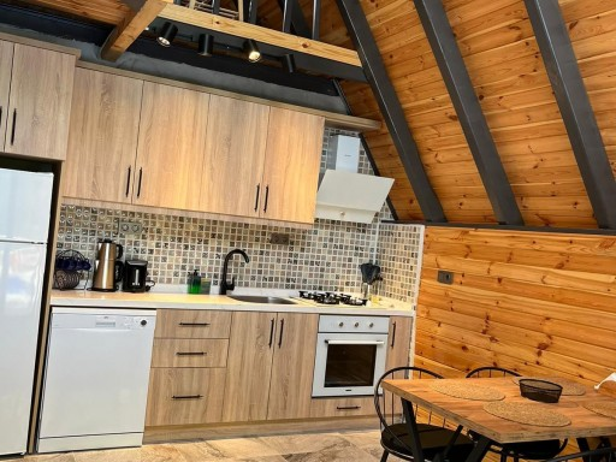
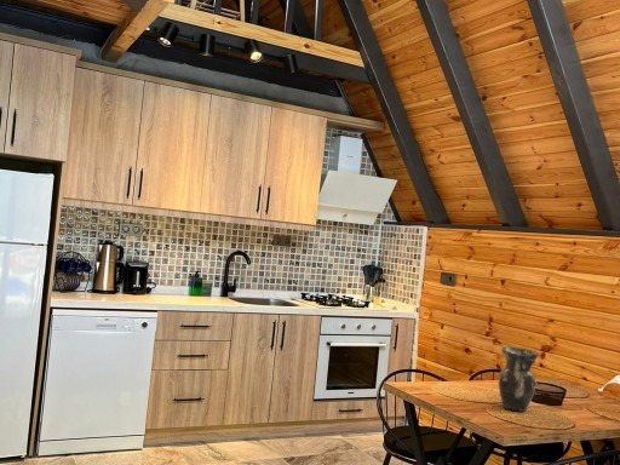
+ vase [498,346,540,413]
